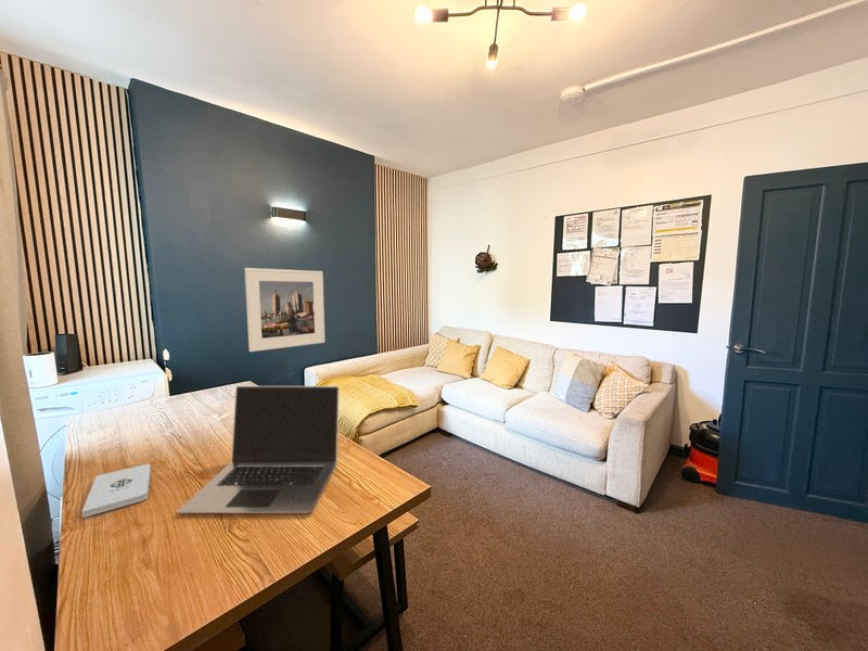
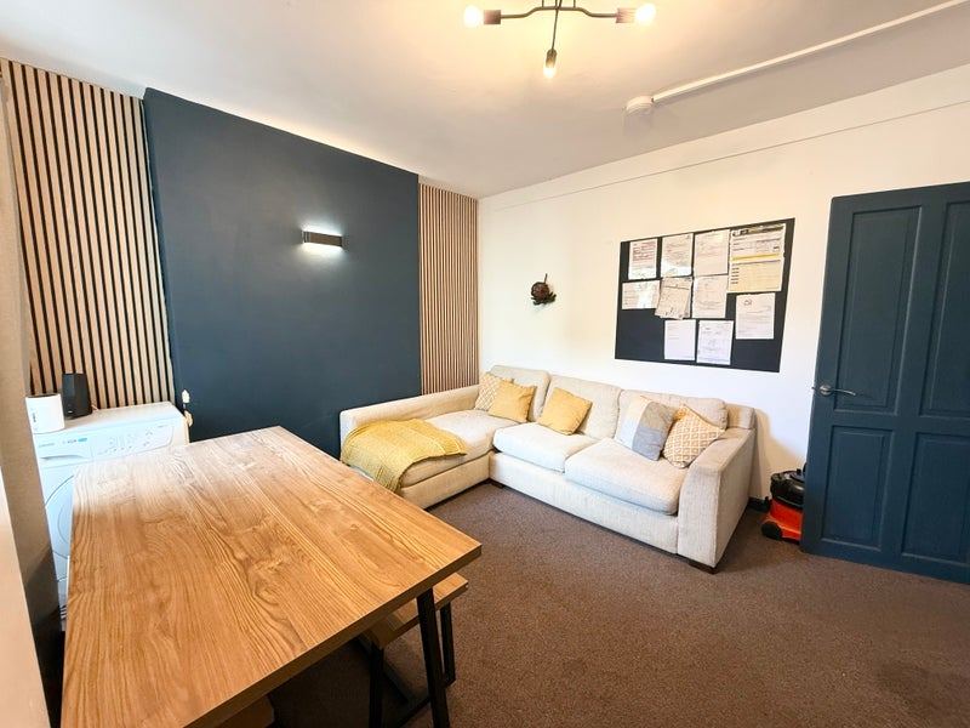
- notepad [81,463,152,519]
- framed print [243,267,326,353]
- laptop [176,385,341,514]
